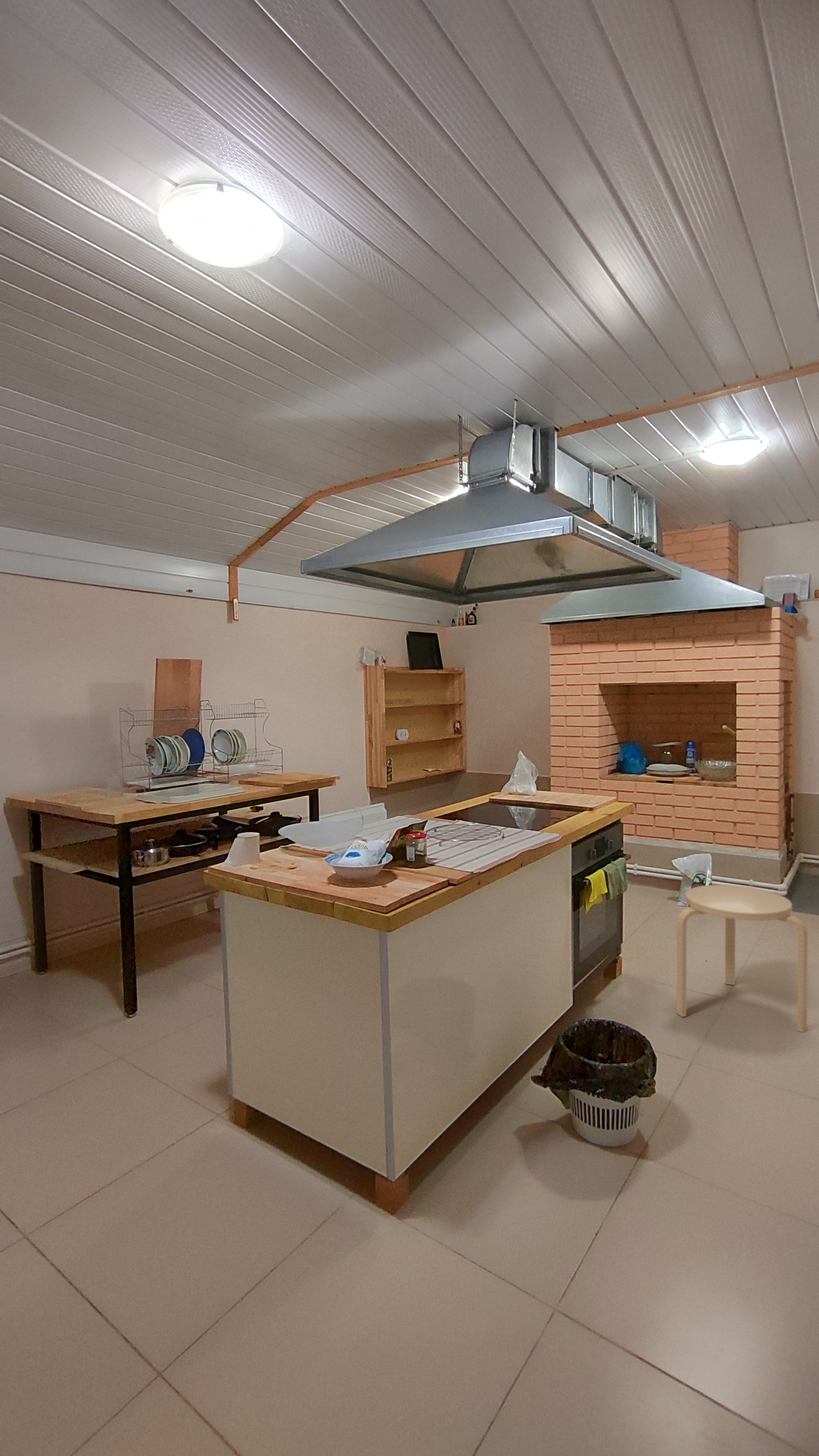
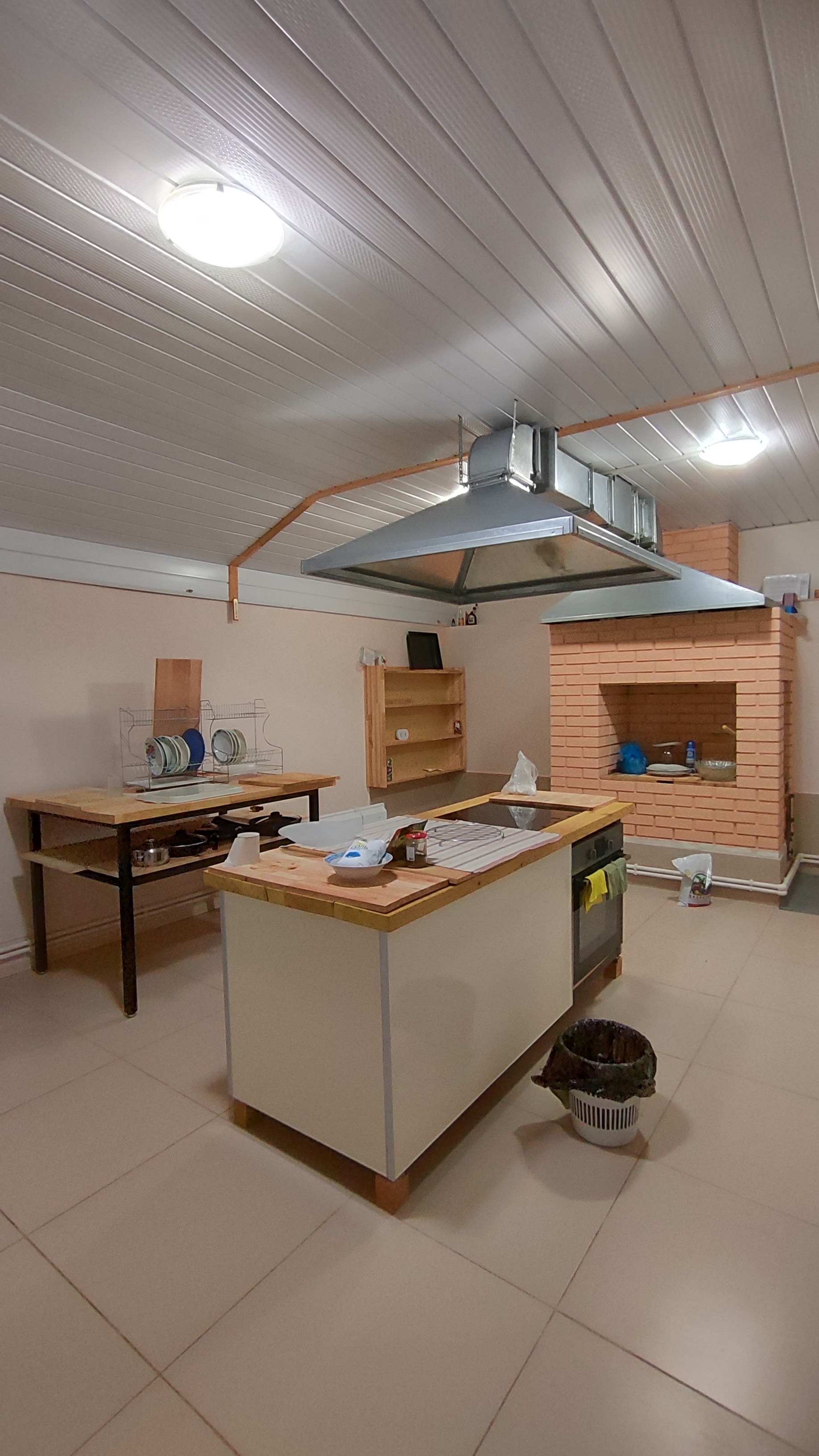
- stool [676,885,808,1033]
